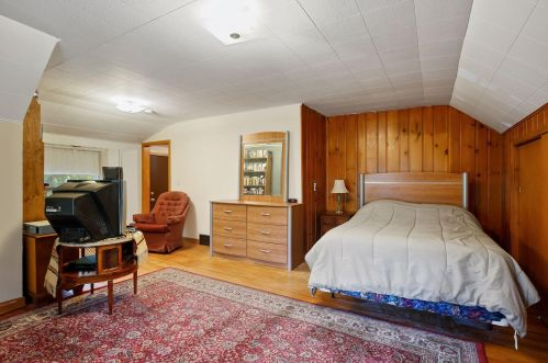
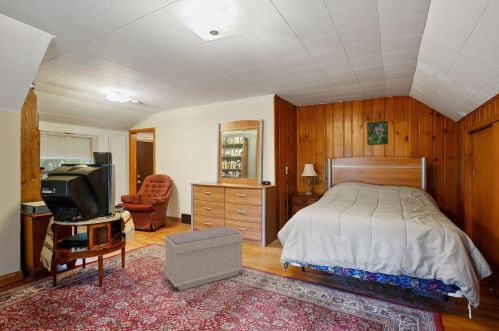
+ bench [163,226,244,292]
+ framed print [366,120,389,146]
